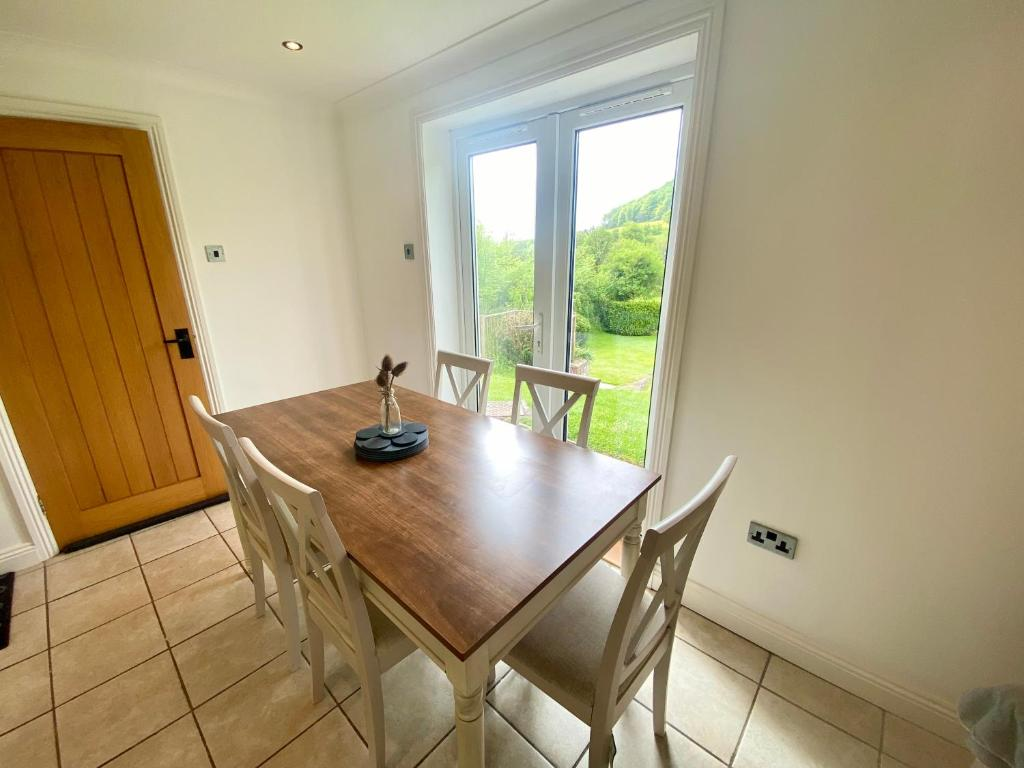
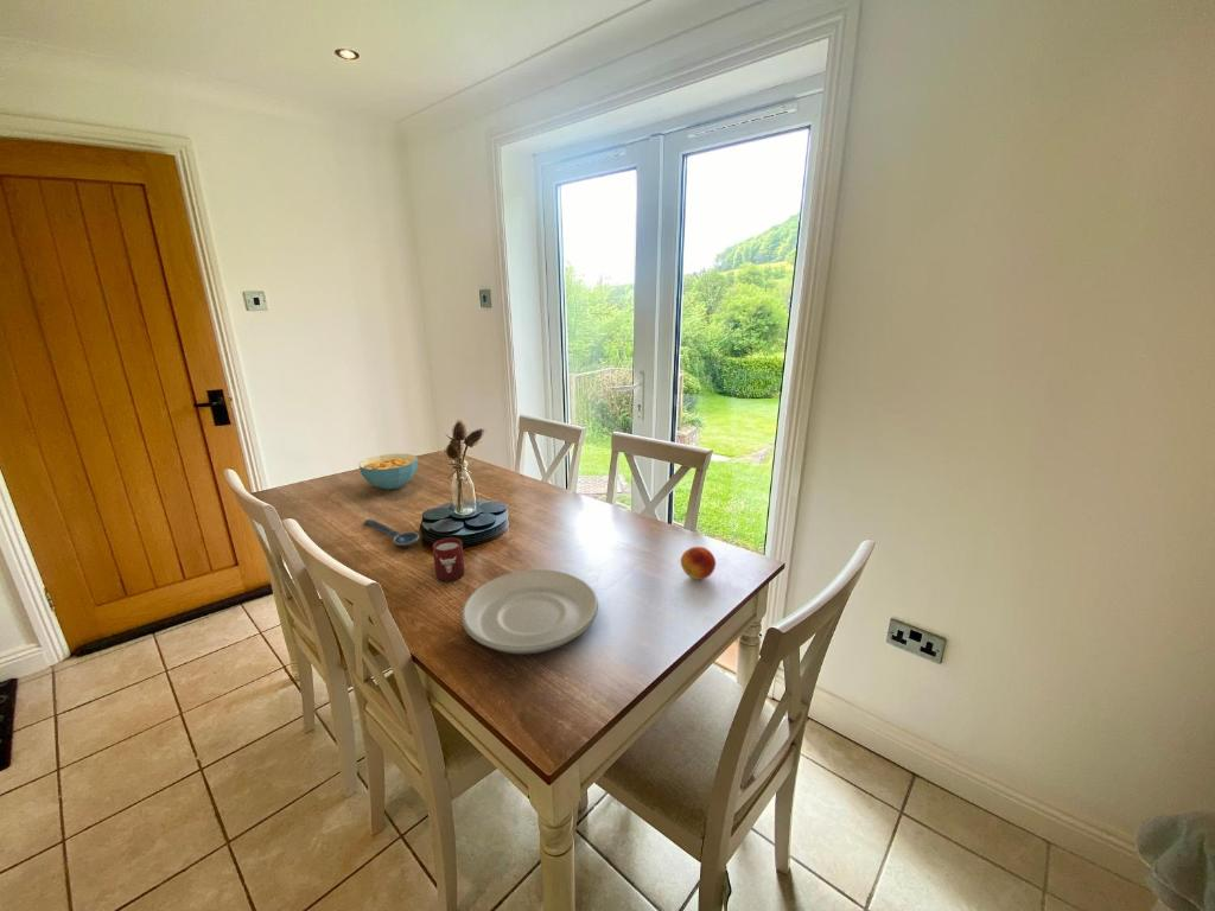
+ cup [432,537,466,582]
+ spoon [362,517,420,547]
+ plate [460,568,599,655]
+ fruit [680,546,717,581]
+ cereal bowl [358,453,419,490]
